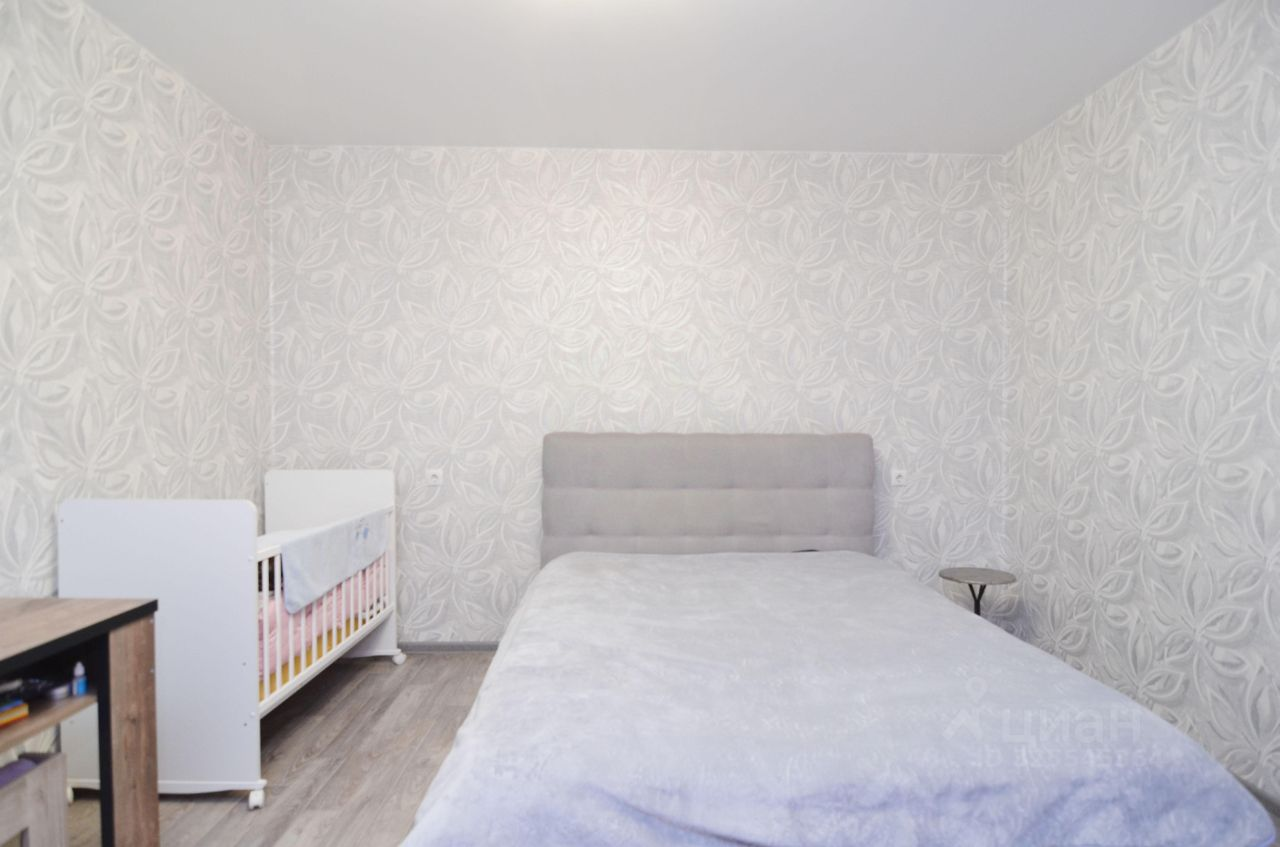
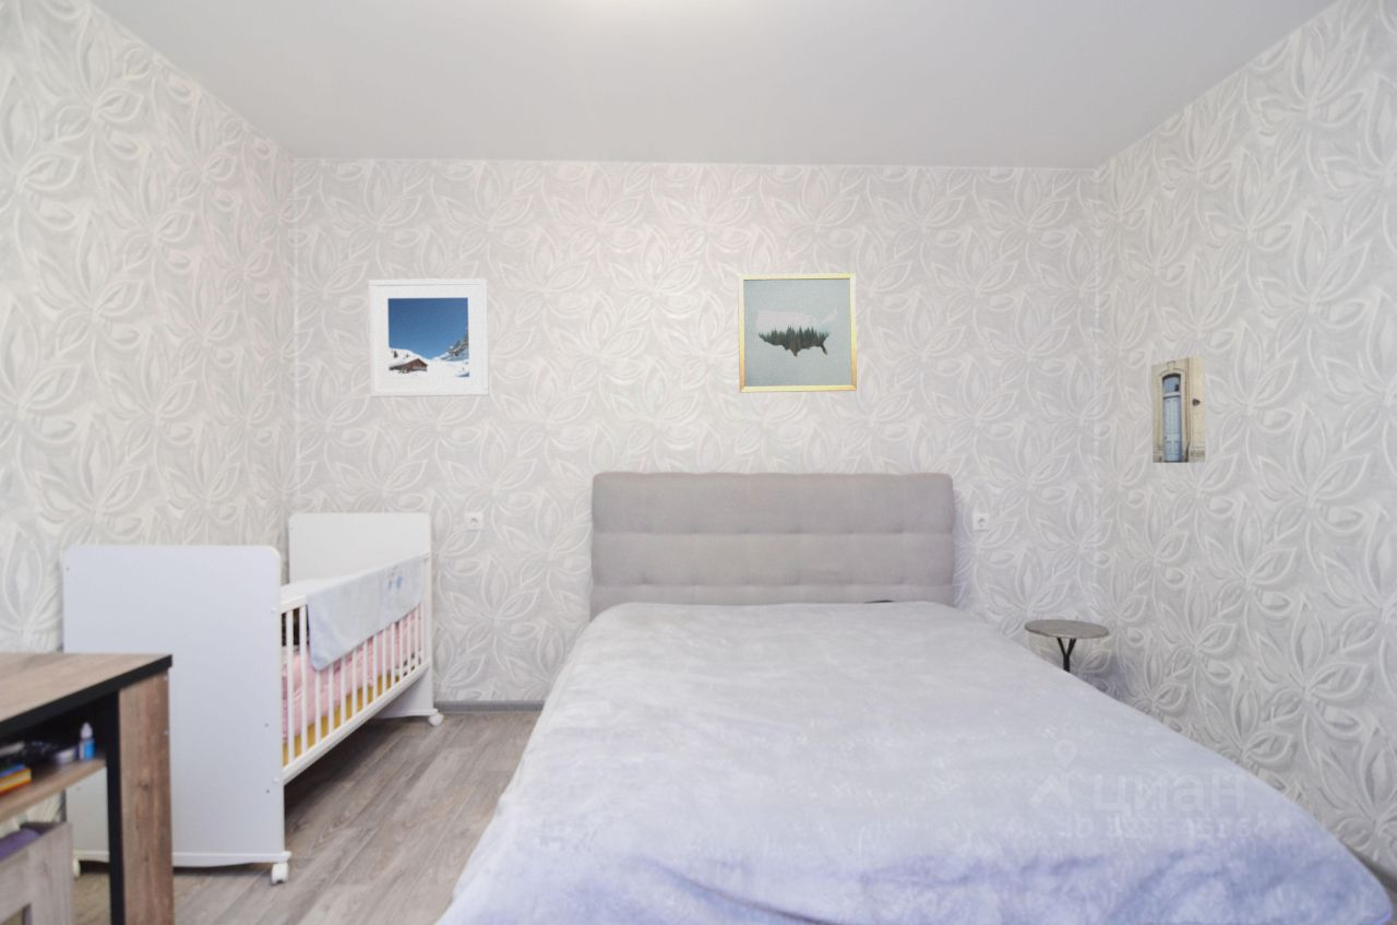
+ wall art [737,272,858,393]
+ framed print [368,277,490,399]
+ wall art [1150,355,1206,464]
